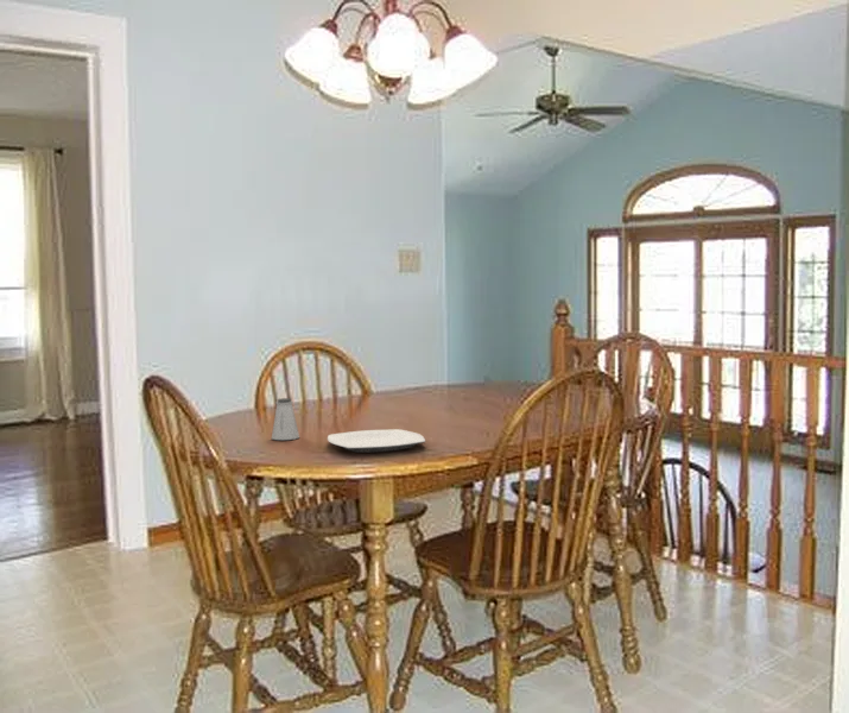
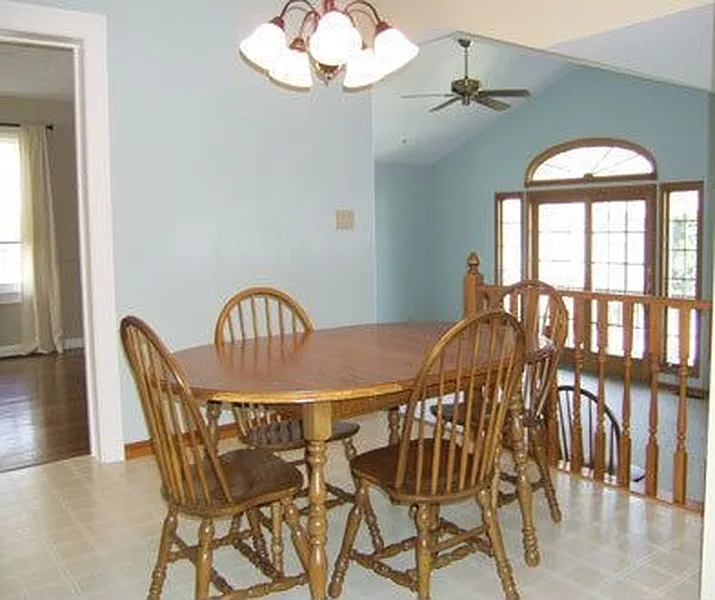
- saltshaker [271,397,300,441]
- plate [327,428,426,454]
